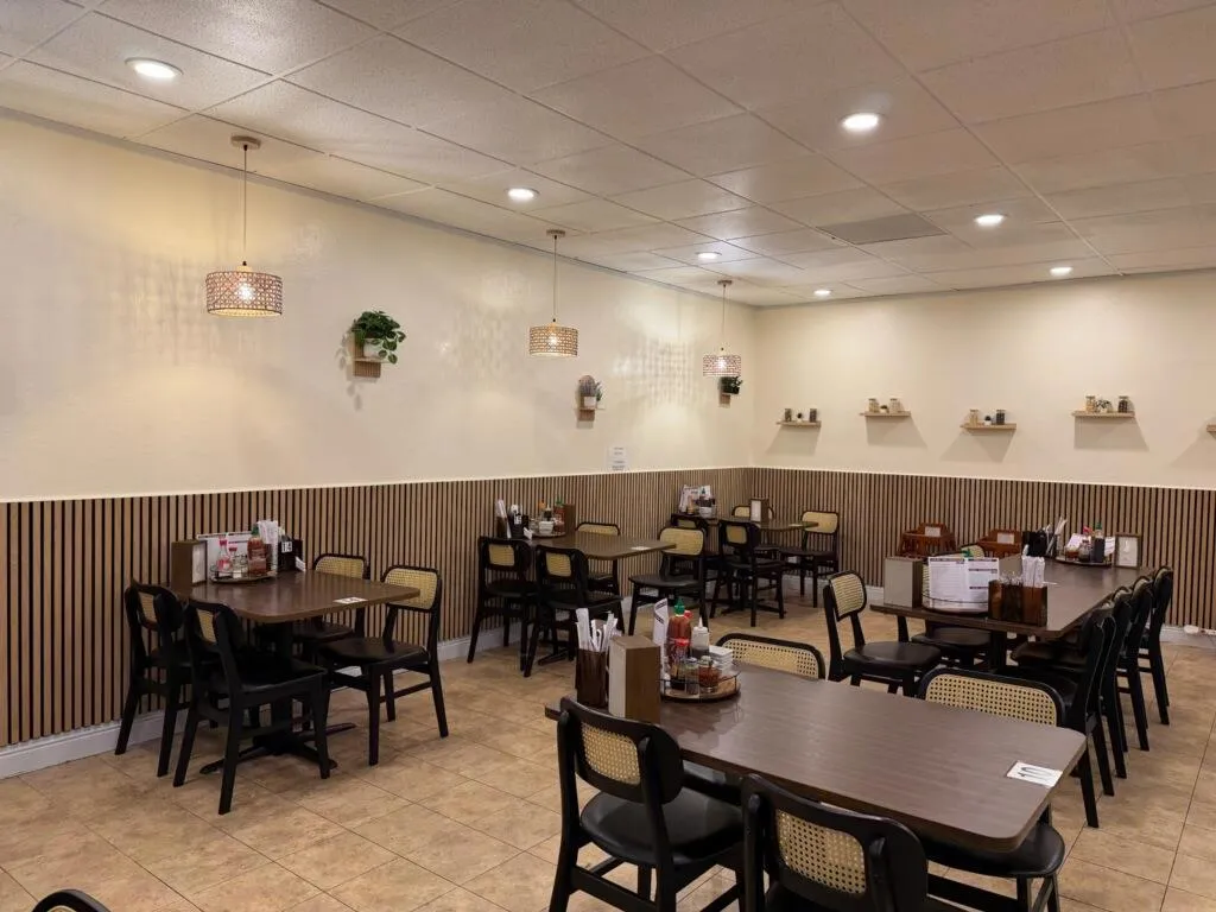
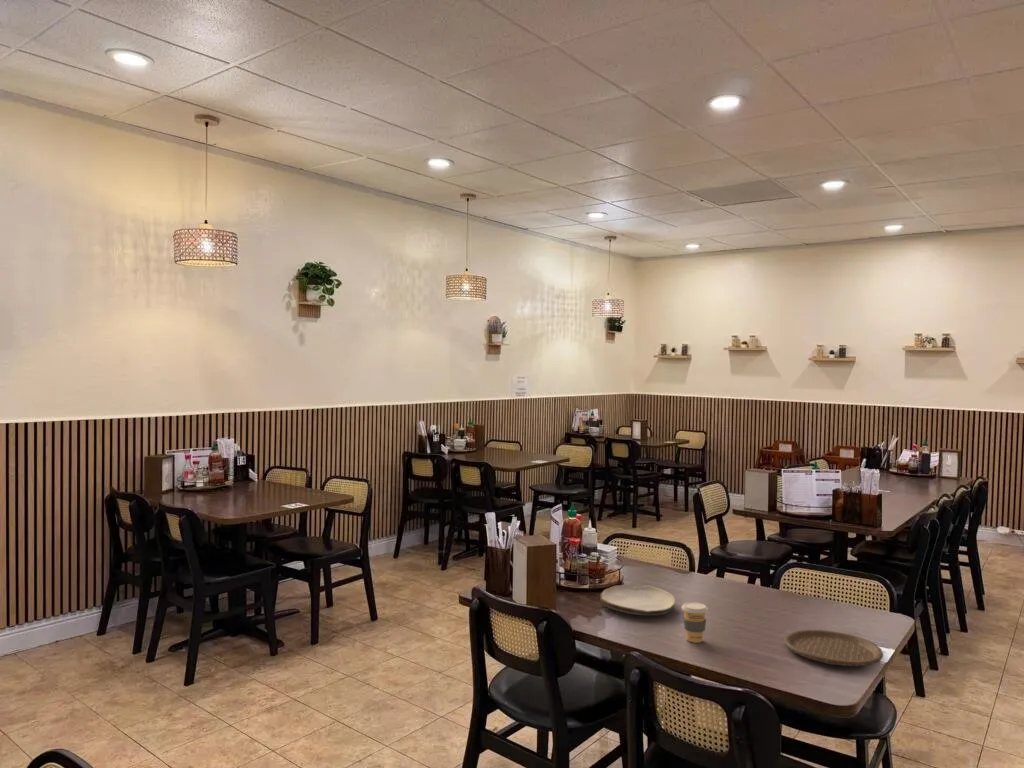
+ plate [784,629,884,667]
+ coffee cup [681,601,709,644]
+ plate [599,583,676,616]
